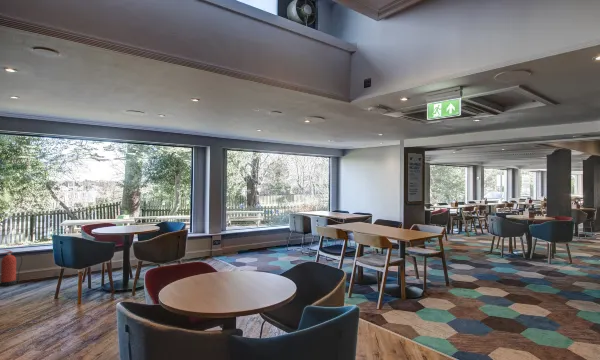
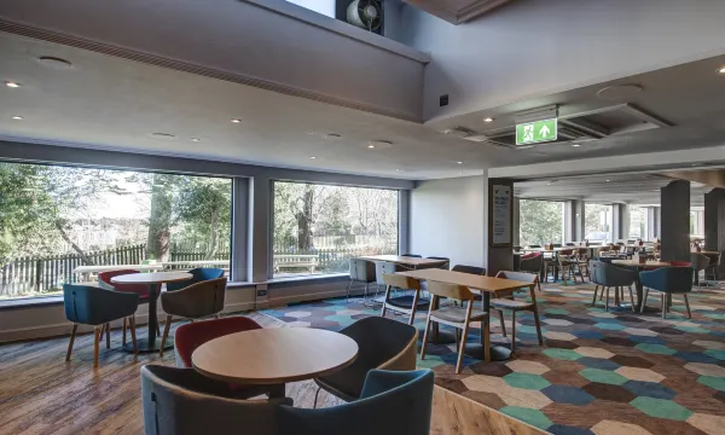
- fire extinguisher [0,248,23,287]
